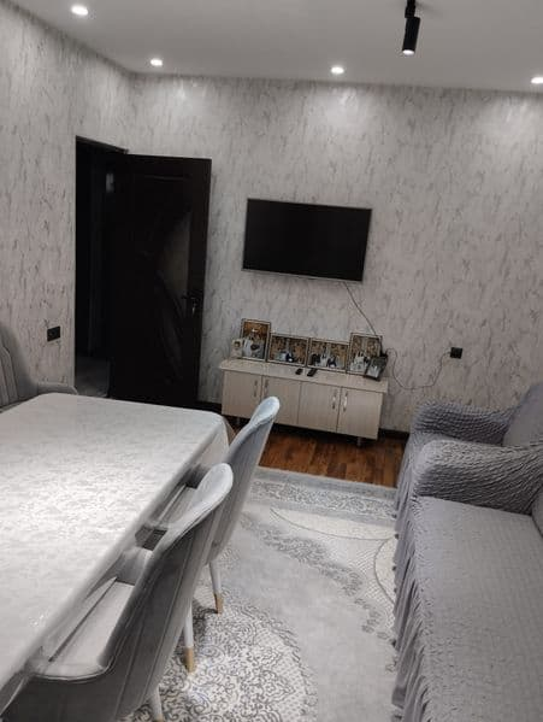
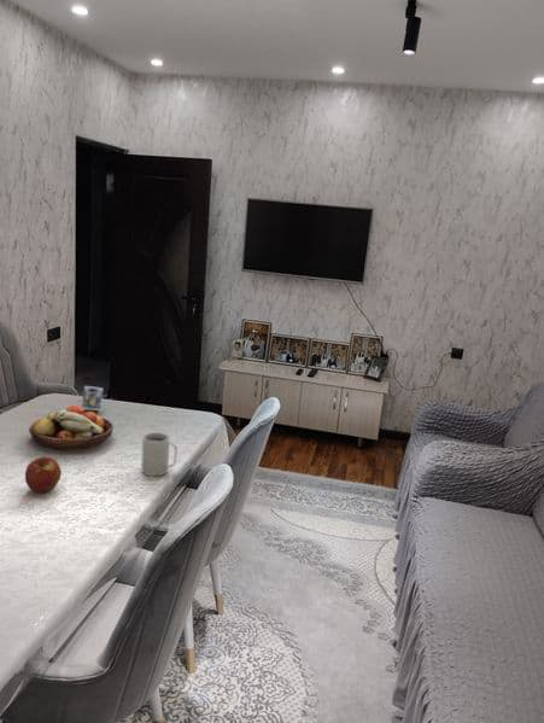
+ apple [24,456,63,494]
+ fruit bowl [28,404,115,451]
+ mug [140,431,179,477]
+ mug [81,385,104,412]
